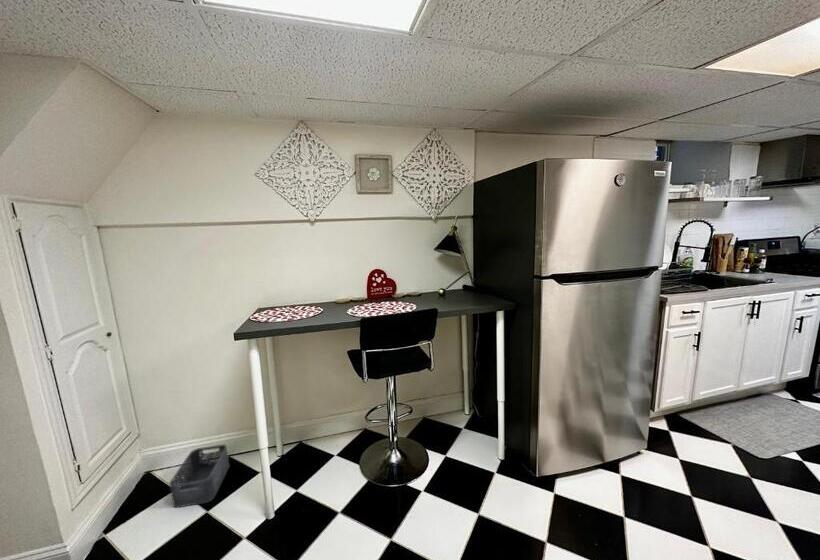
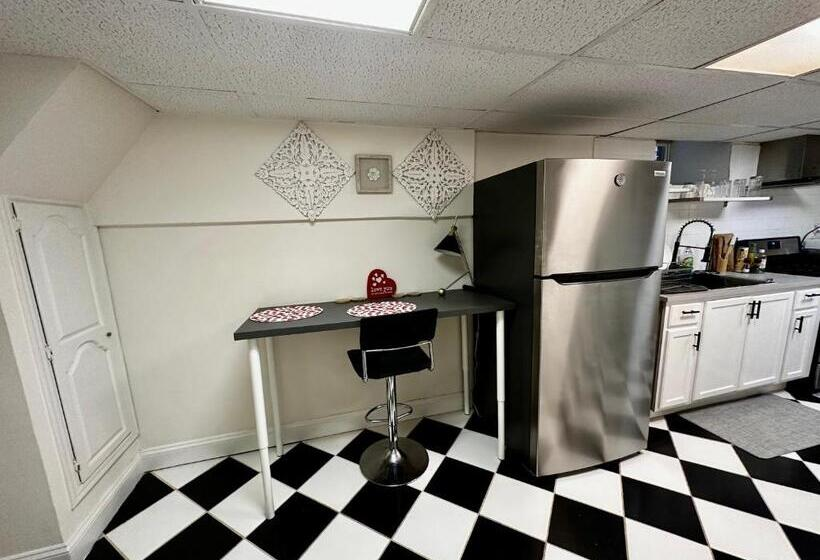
- storage bin [168,444,230,509]
